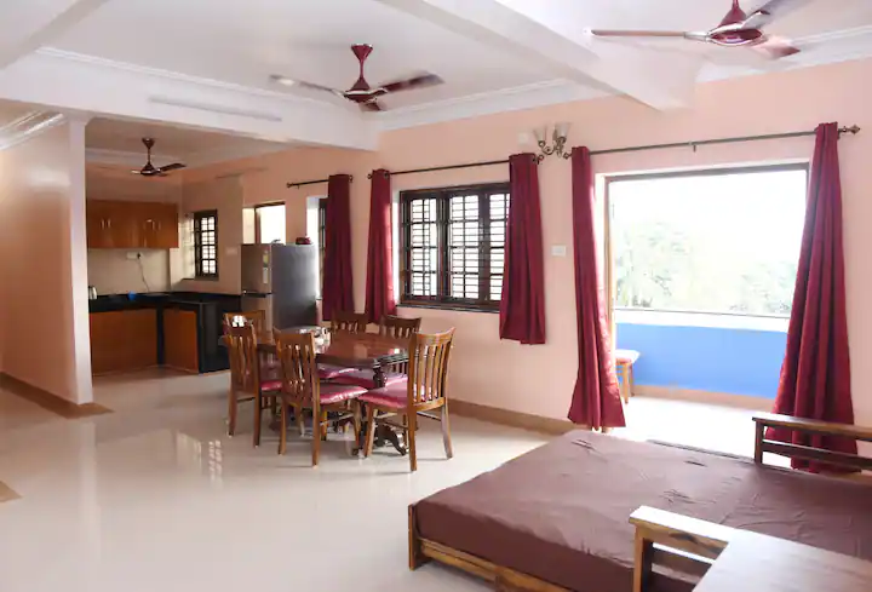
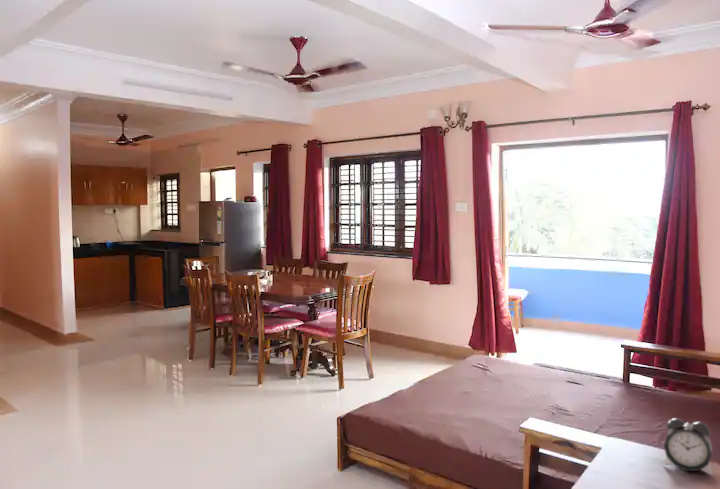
+ alarm clock [662,417,714,476]
